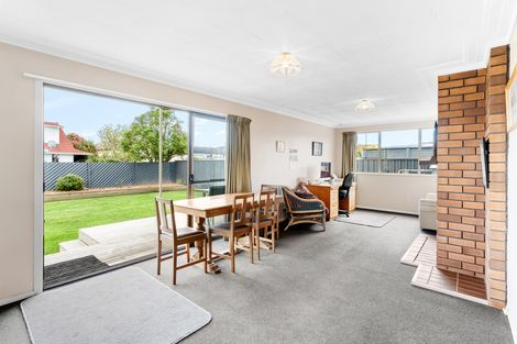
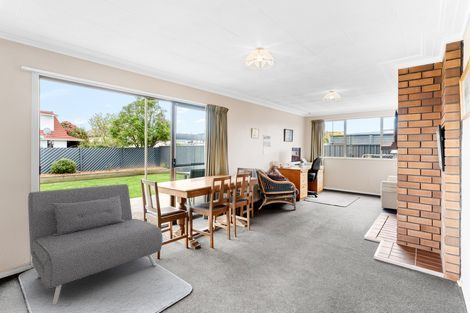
+ sofa [27,183,164,306]
